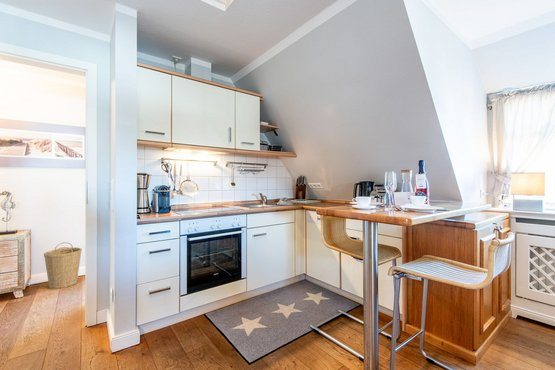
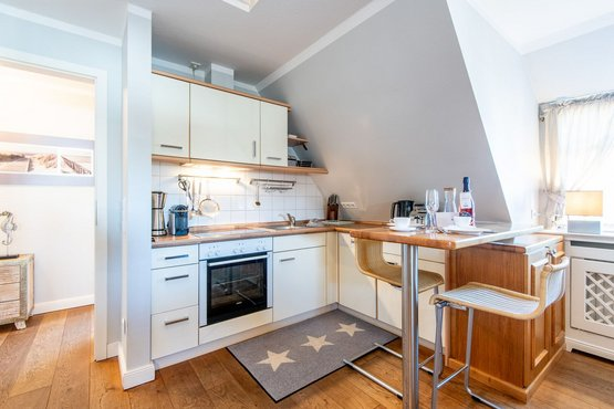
- basket [43,241,83,290]
